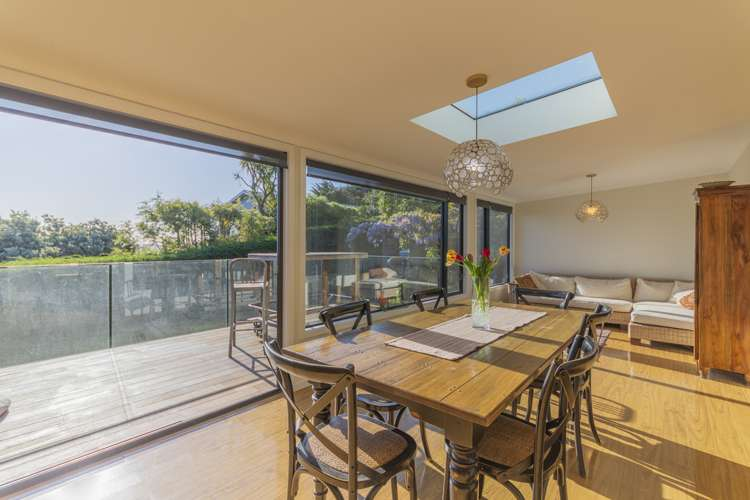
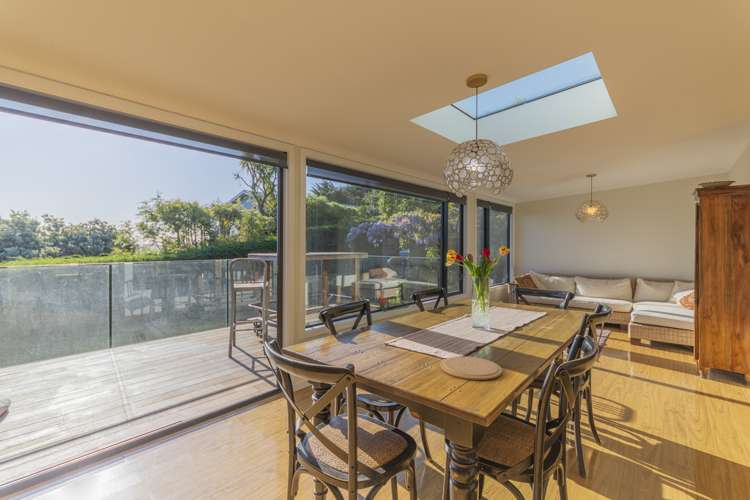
+ plate [439,356,503,381]
